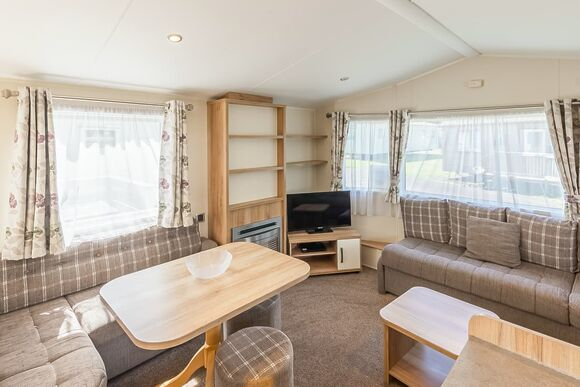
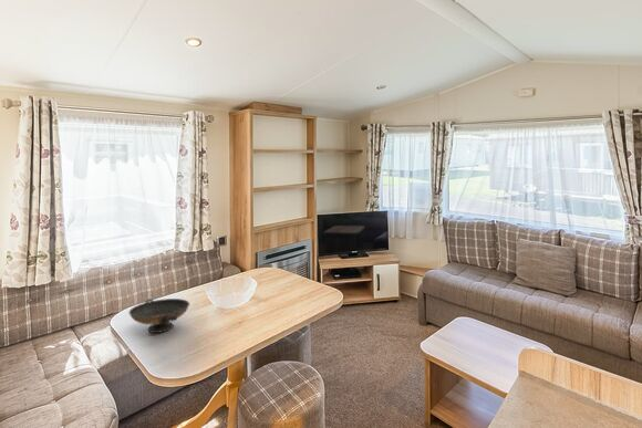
+ decorative bowl [128,297,190,334]
